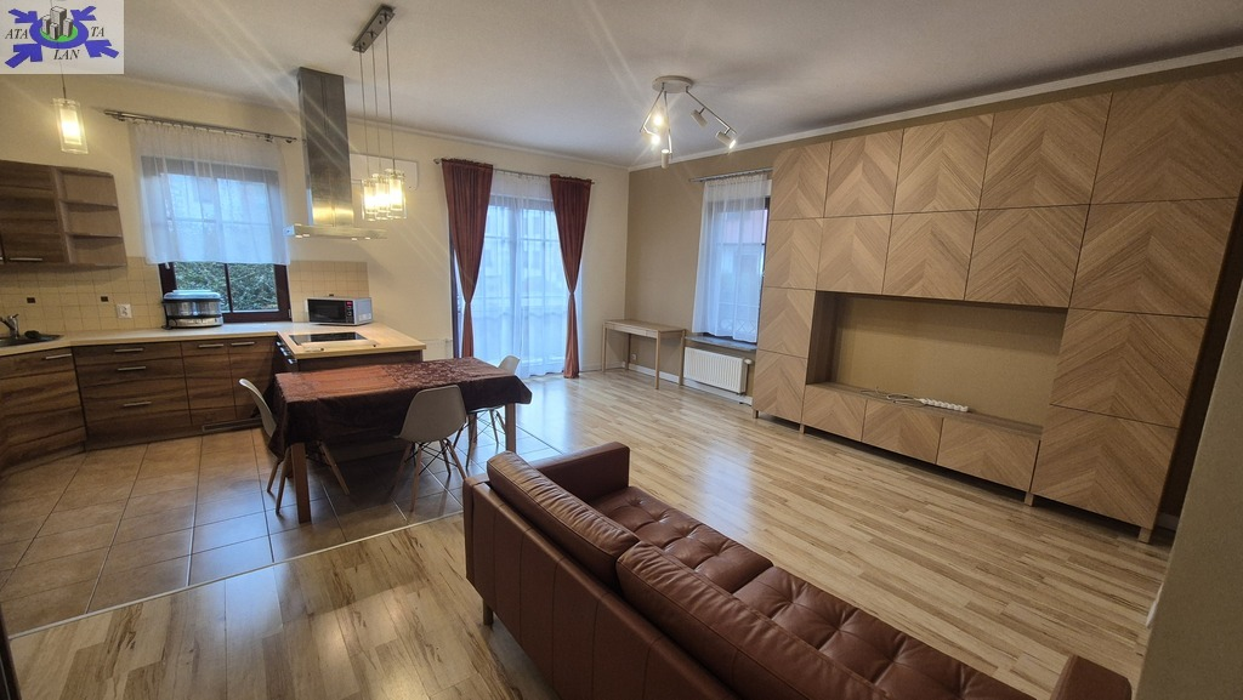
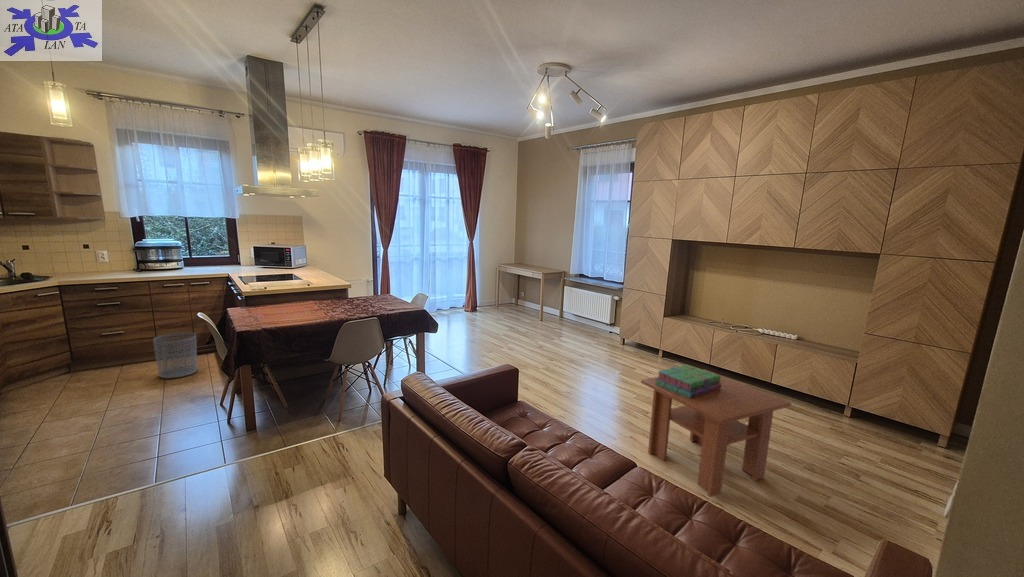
+ waste bin [152,332,198,379]
+ coffee table [640,368,792,498]
+ stack of books [655,364,721,398]
